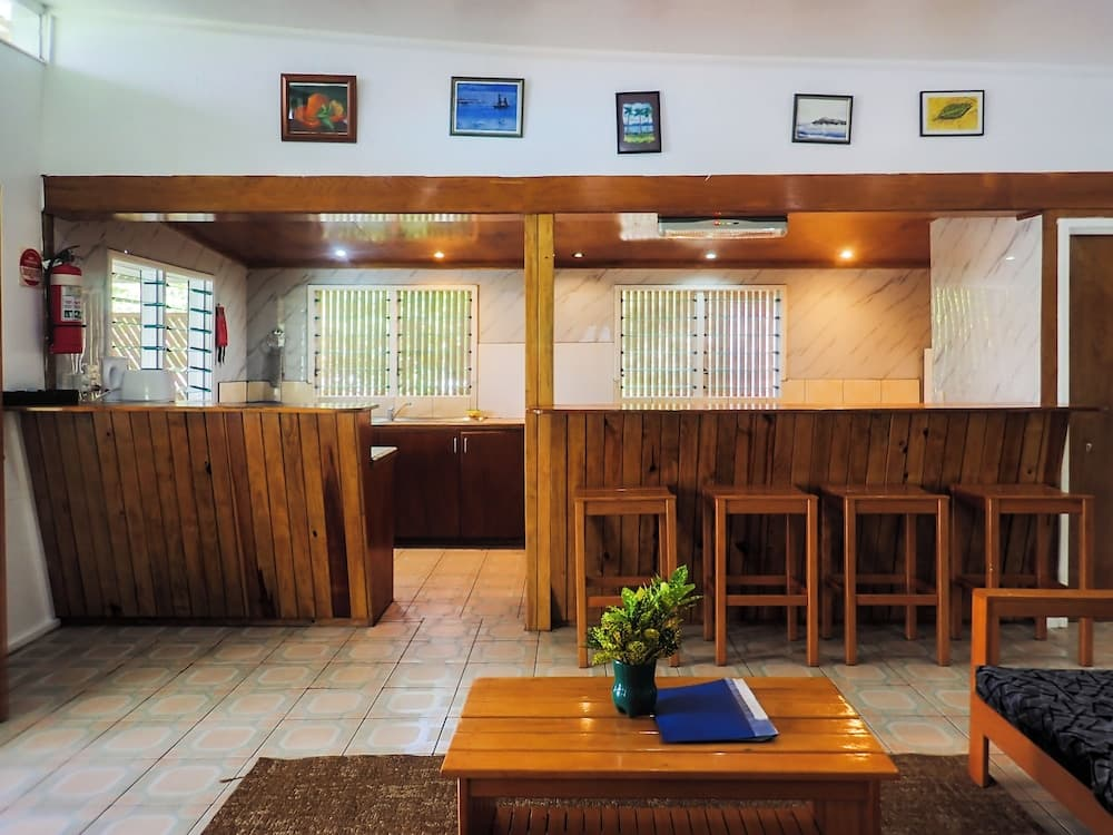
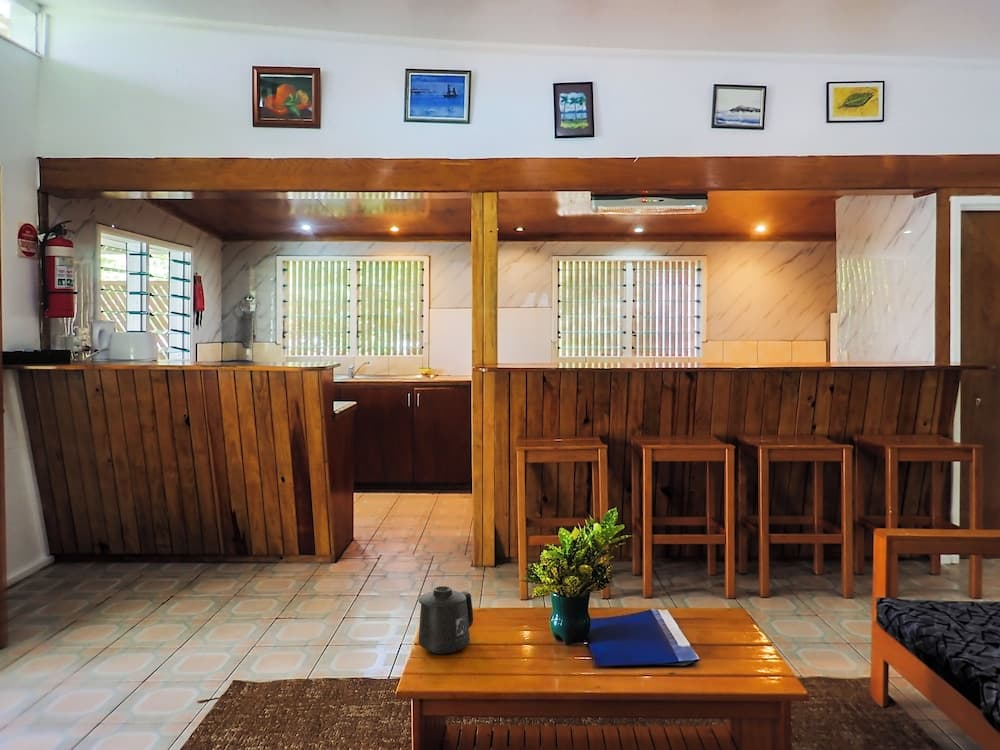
+ mug [417,585,474,655]
